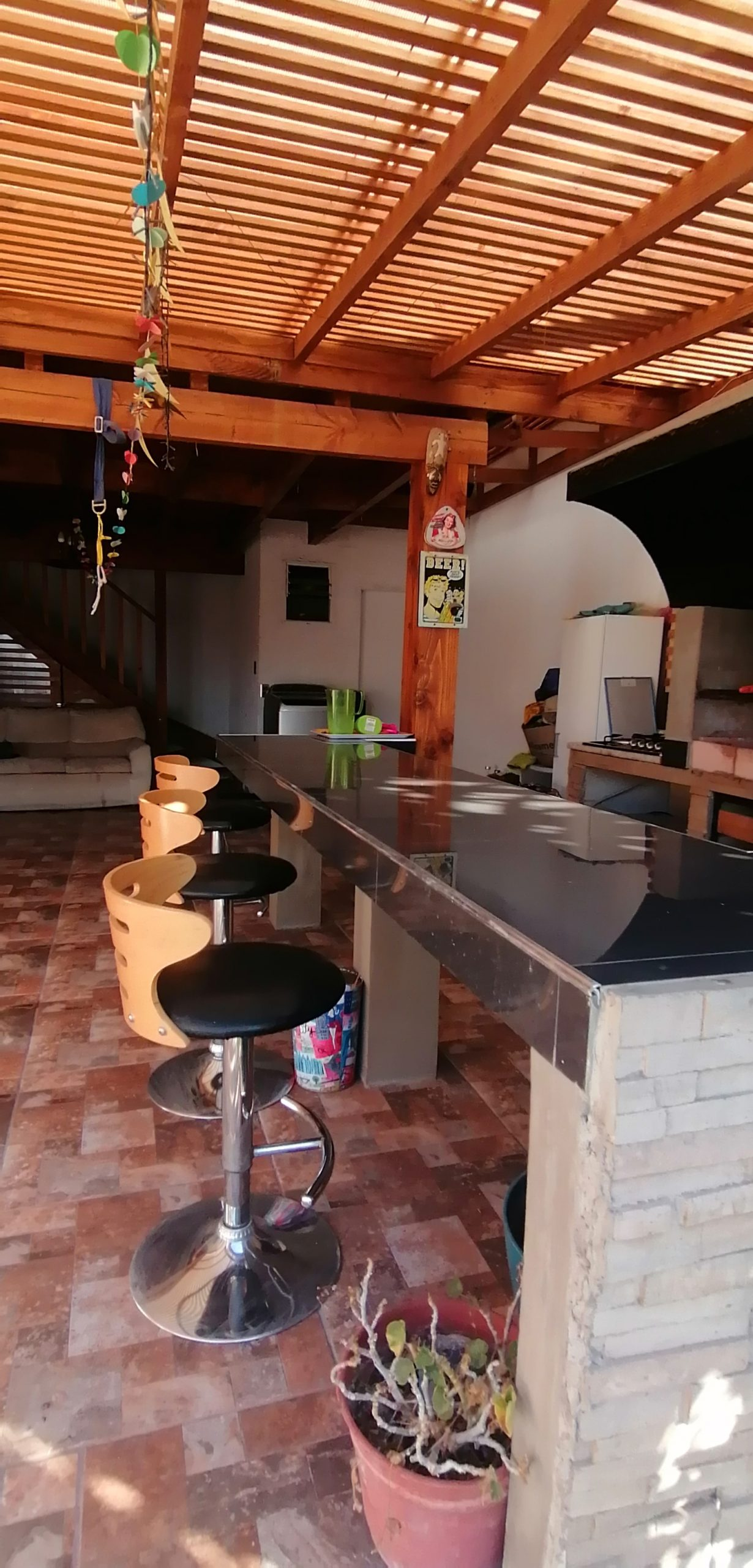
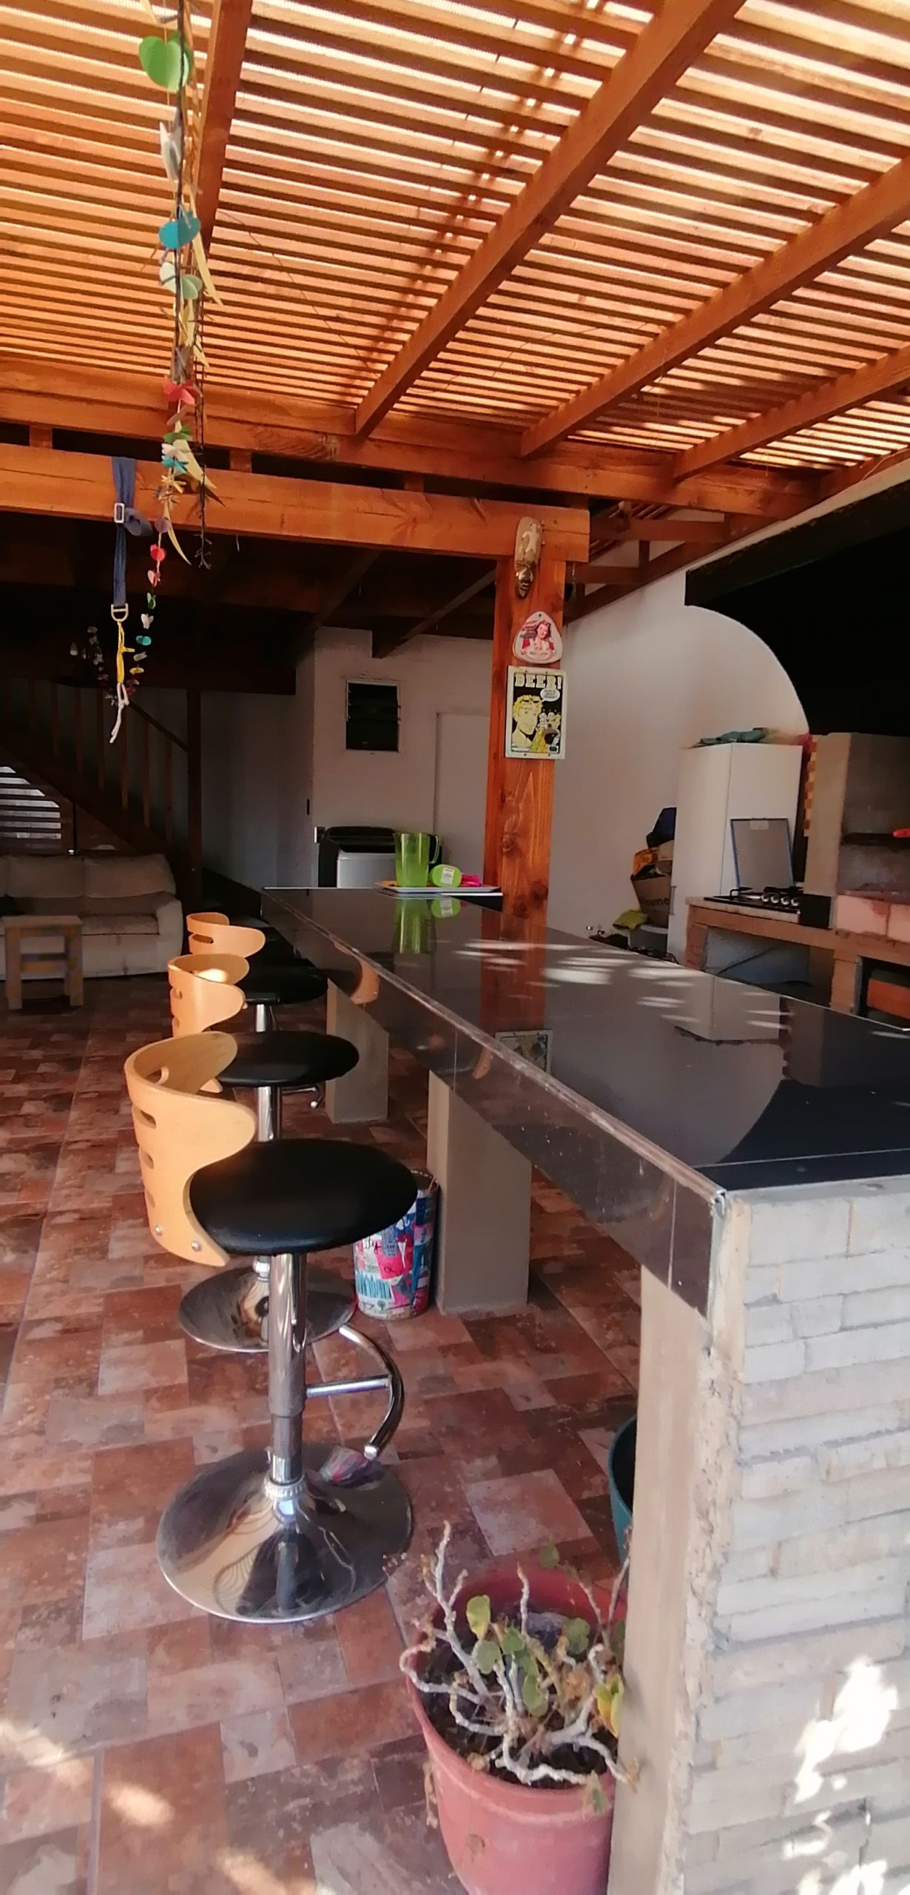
+ side table [1,915,85,1009]
